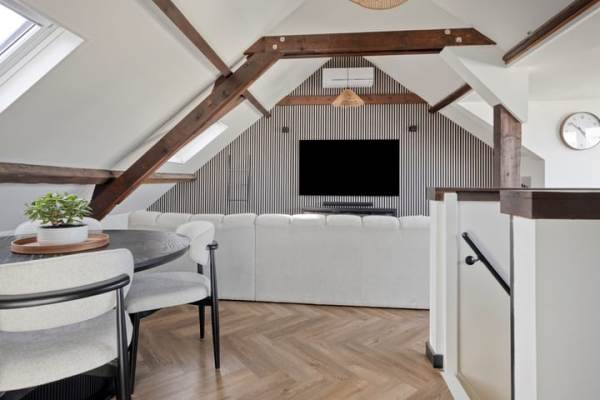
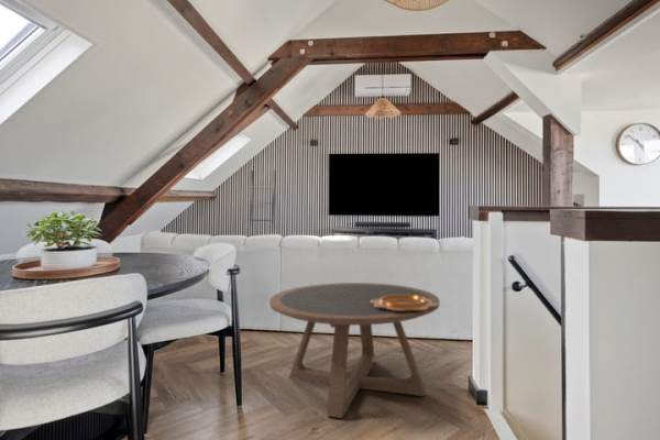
+ coffee table [268,282,440,419]
+ decorative bowl [371,295,438,312]
